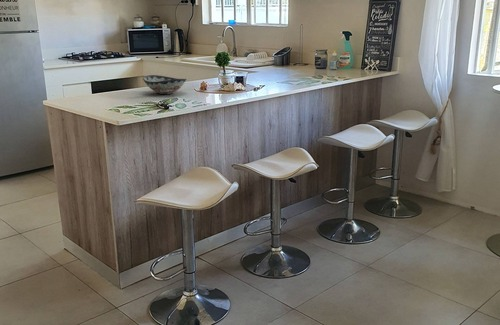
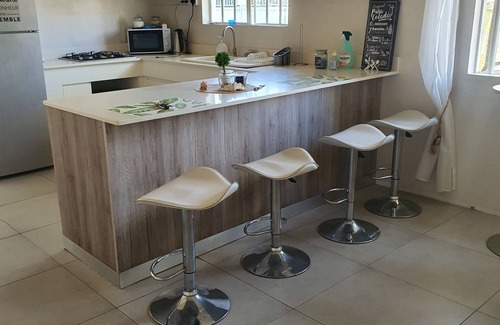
- decorative bowl [142,74,187,95]
